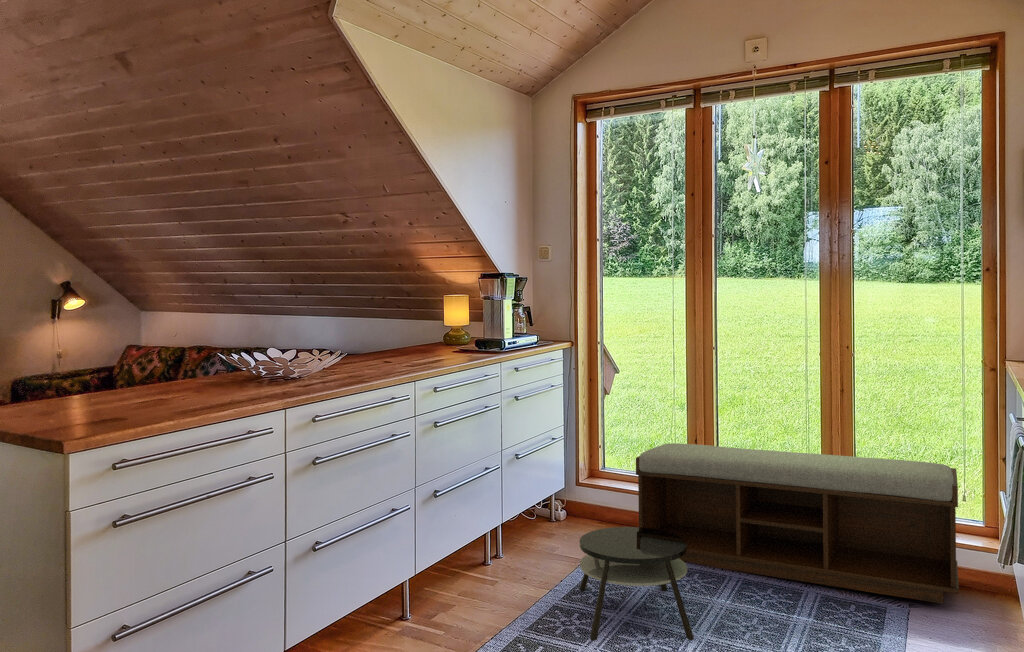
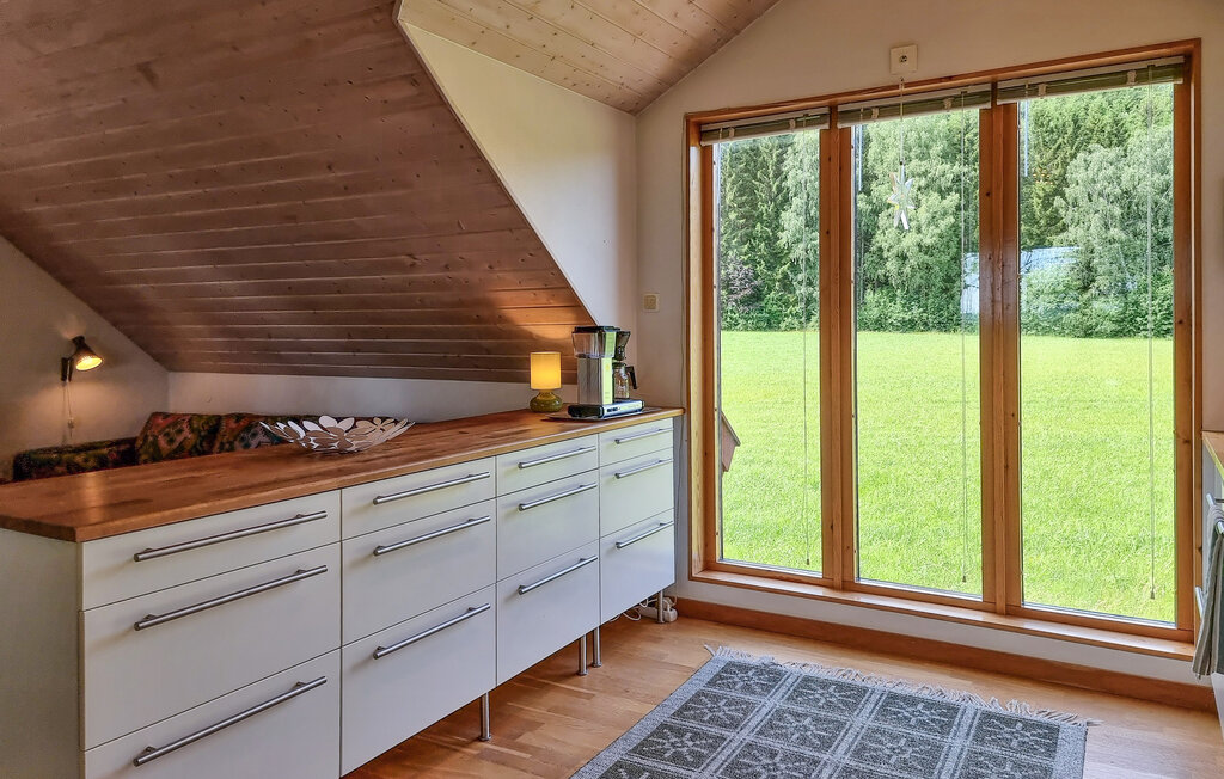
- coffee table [578,526,695,641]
- bench [635,442,960,605]
